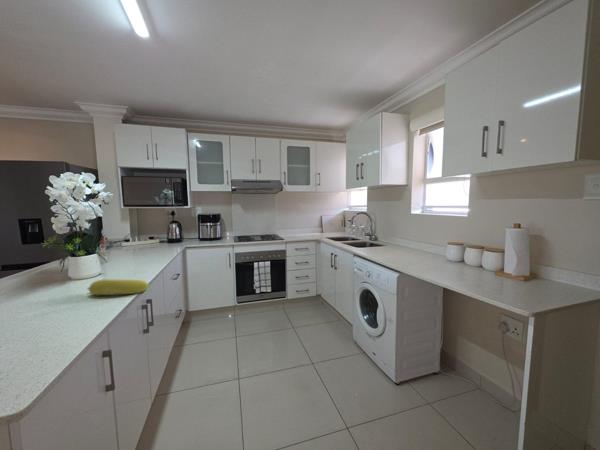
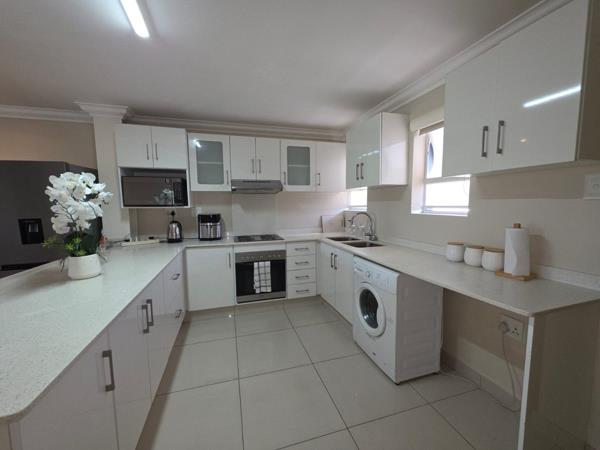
- fruit [86,278,149,296]
